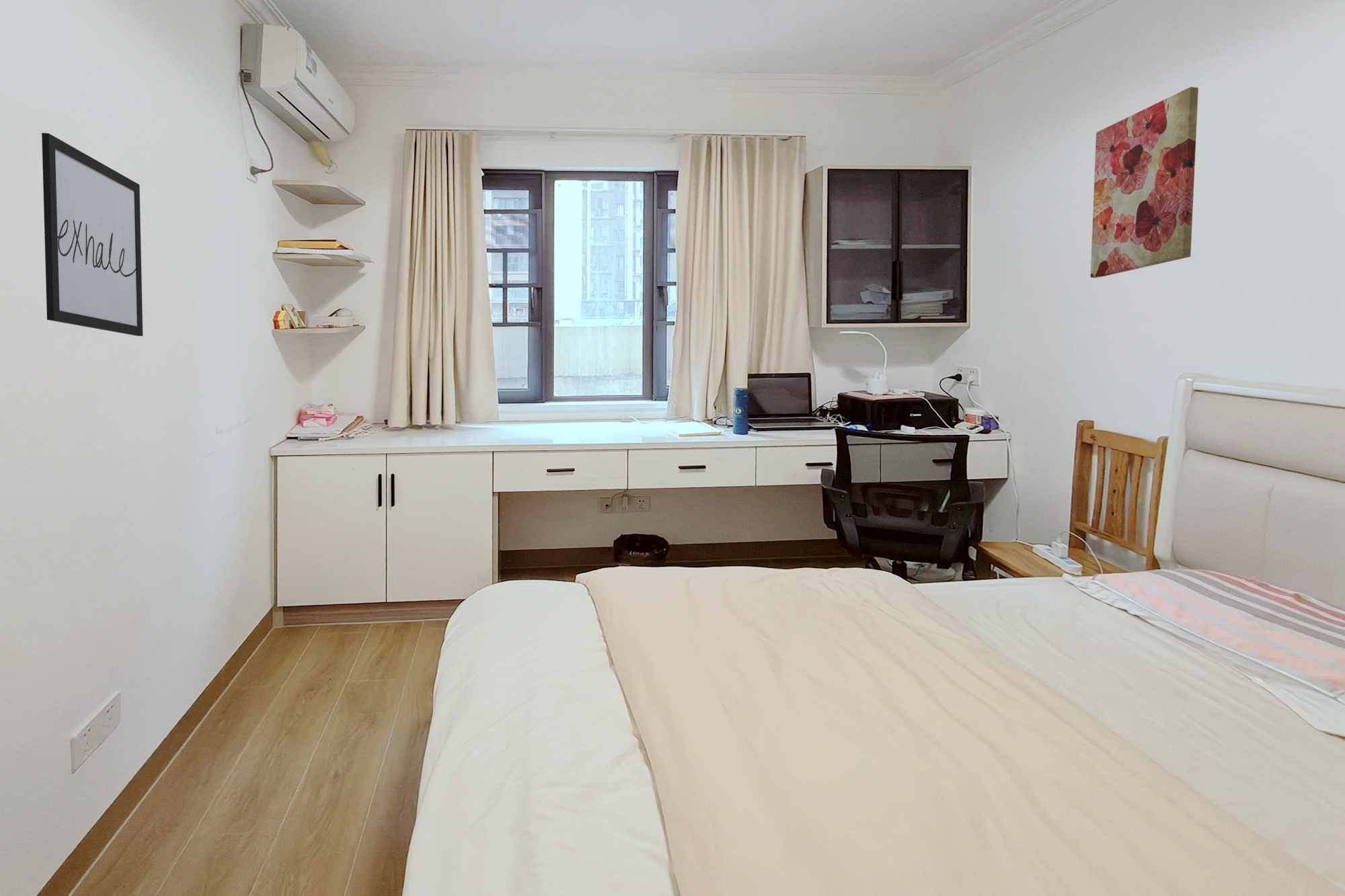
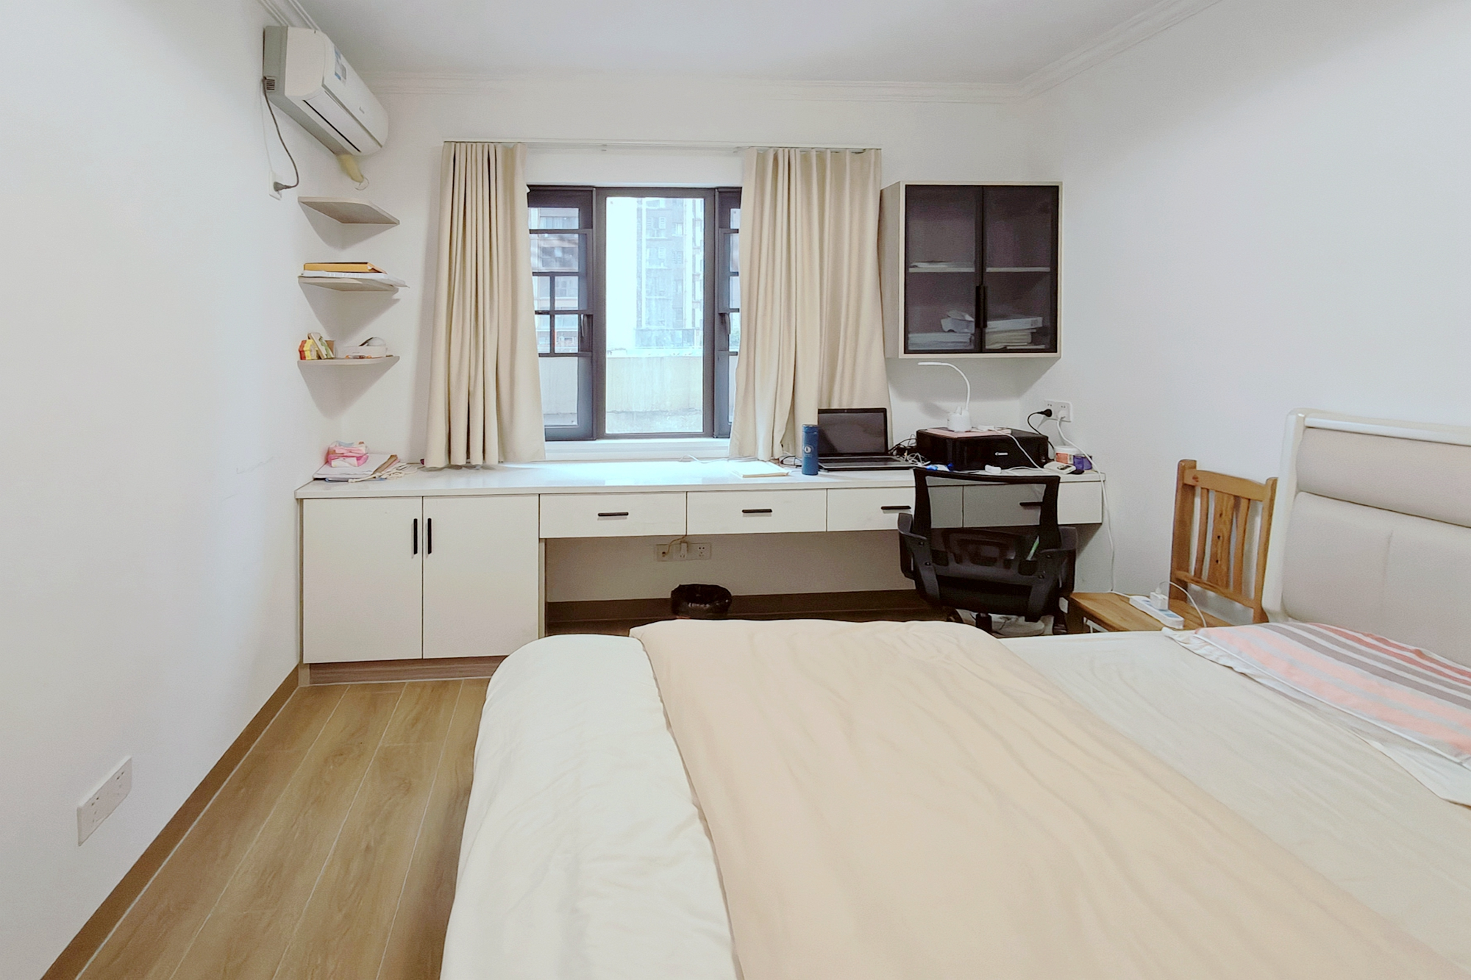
- wall art [41,132,143,337]
- wall art [1090,86,1199,278]
